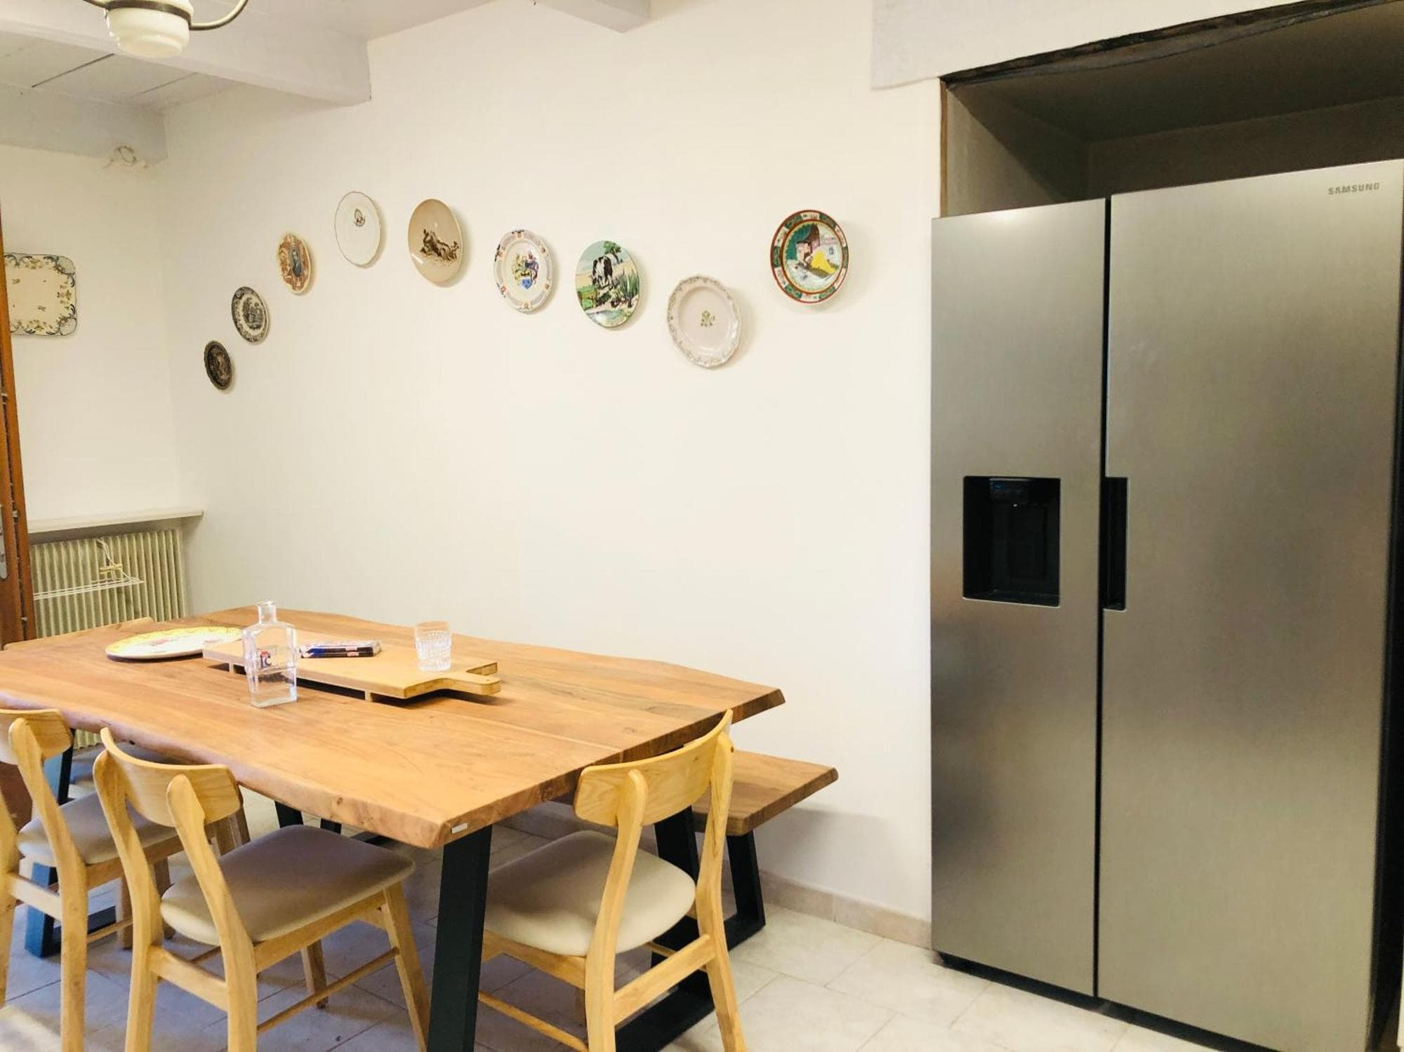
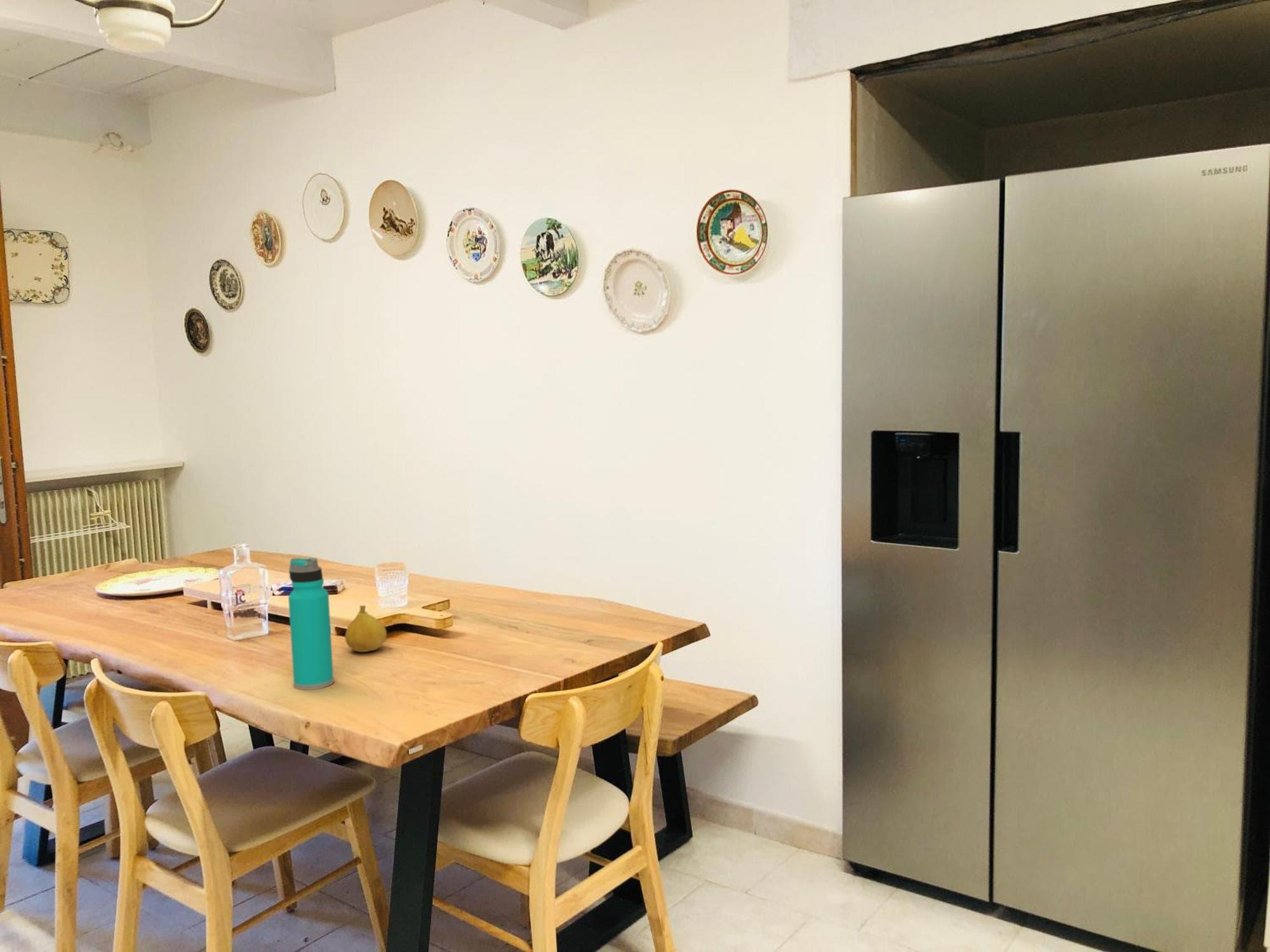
+ fruit [344,605,387,652]
+ water bottle [288,557,334,691]
